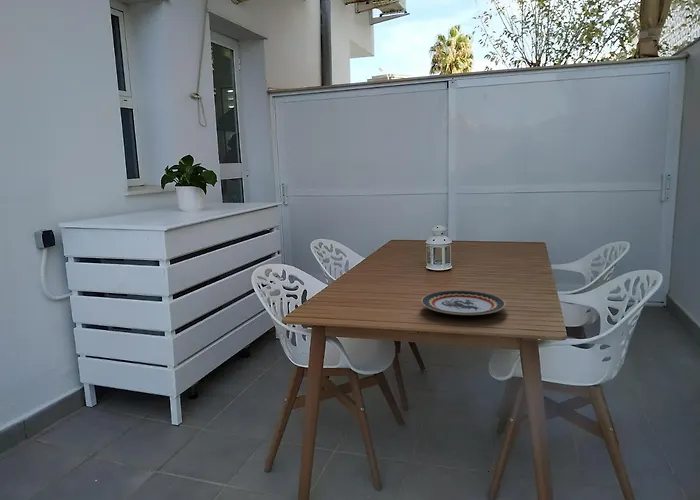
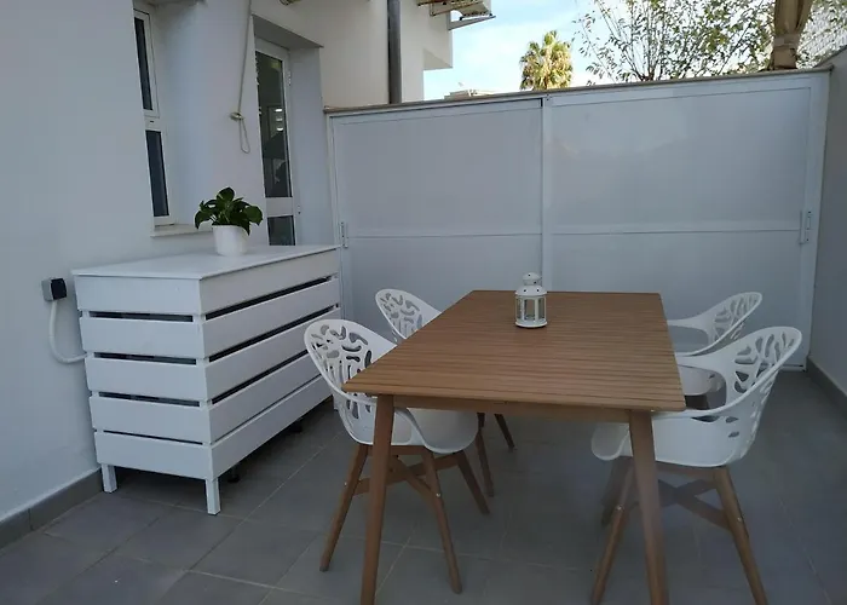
- plate [420,290,507,316]
